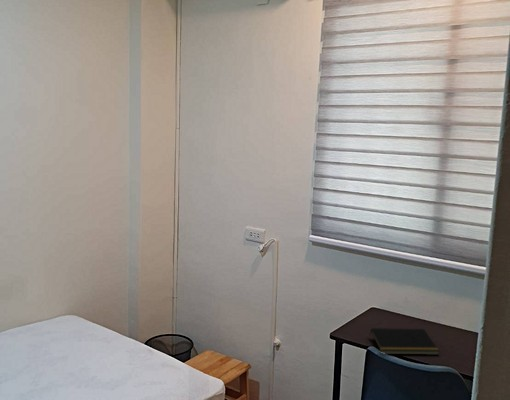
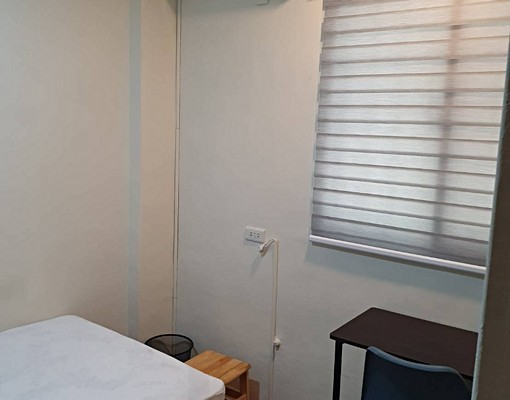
- notepad [368,327,441,356]
